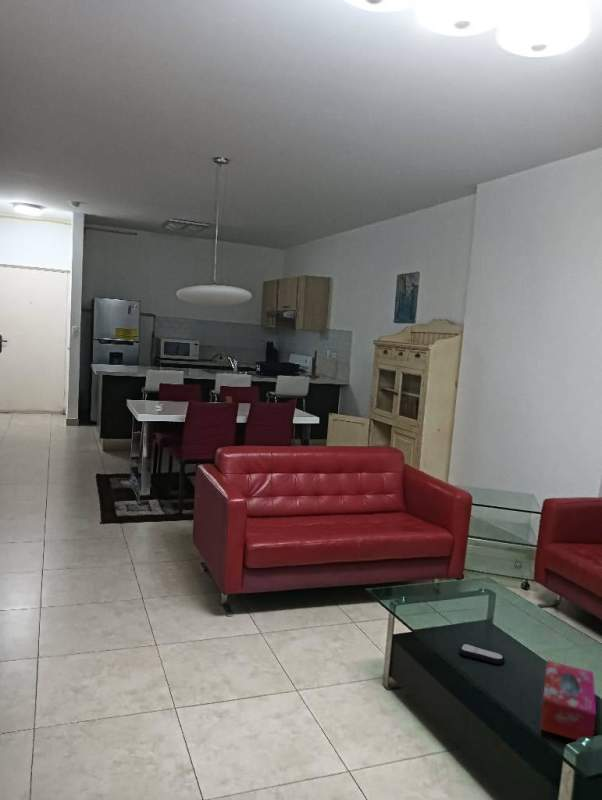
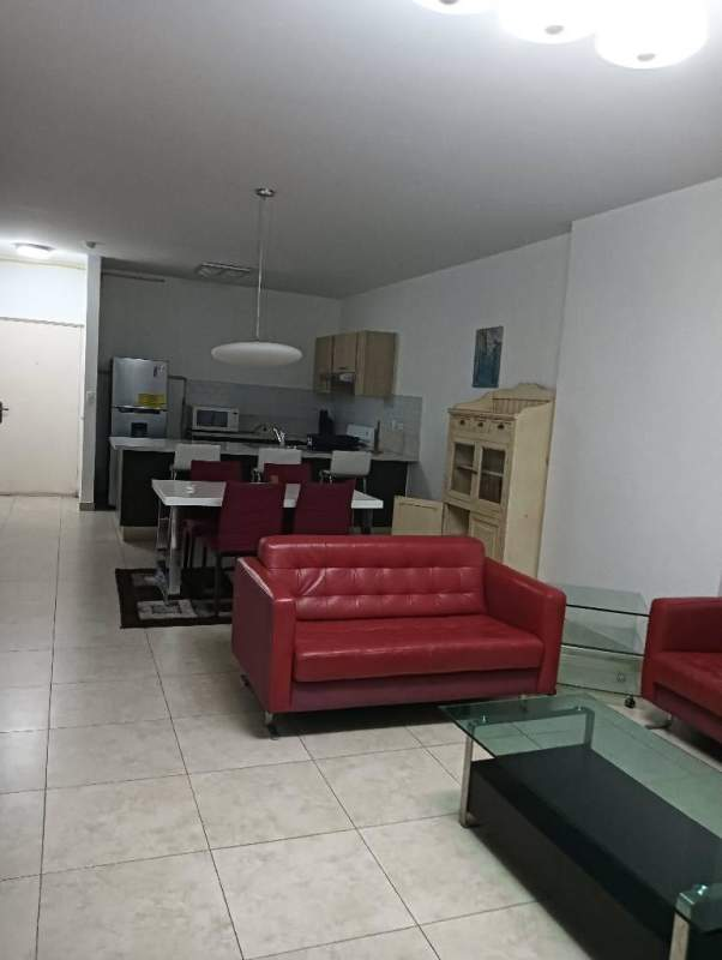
- tissue box [539,659,597,741]
- remote control [458,643,506,665]
